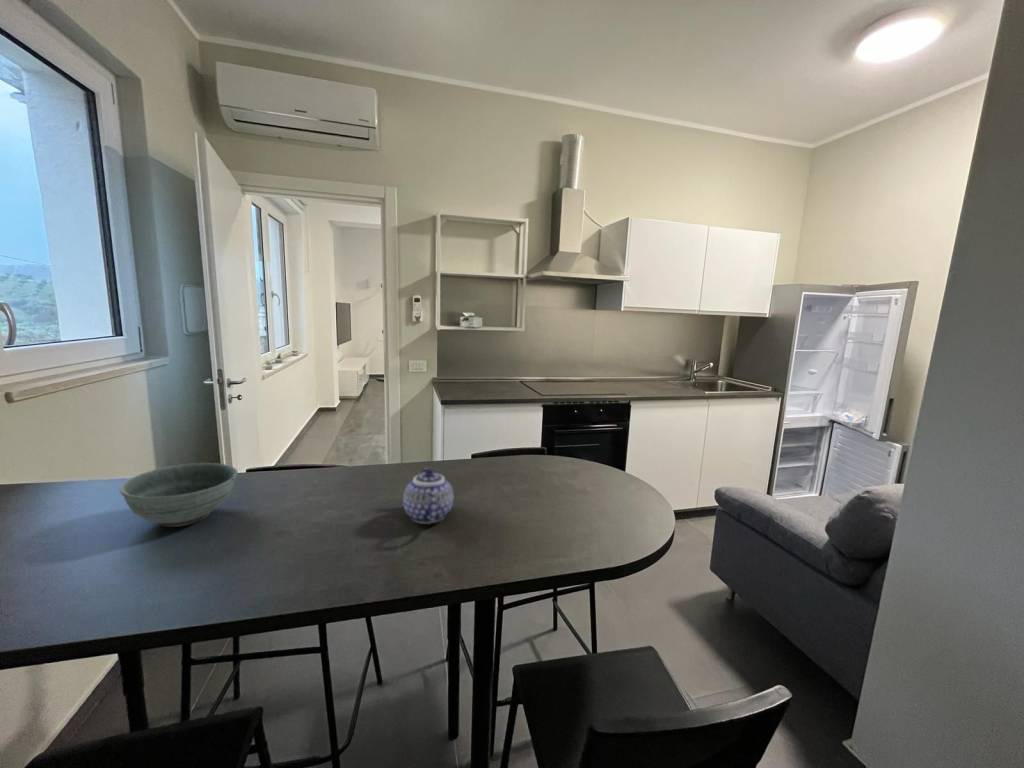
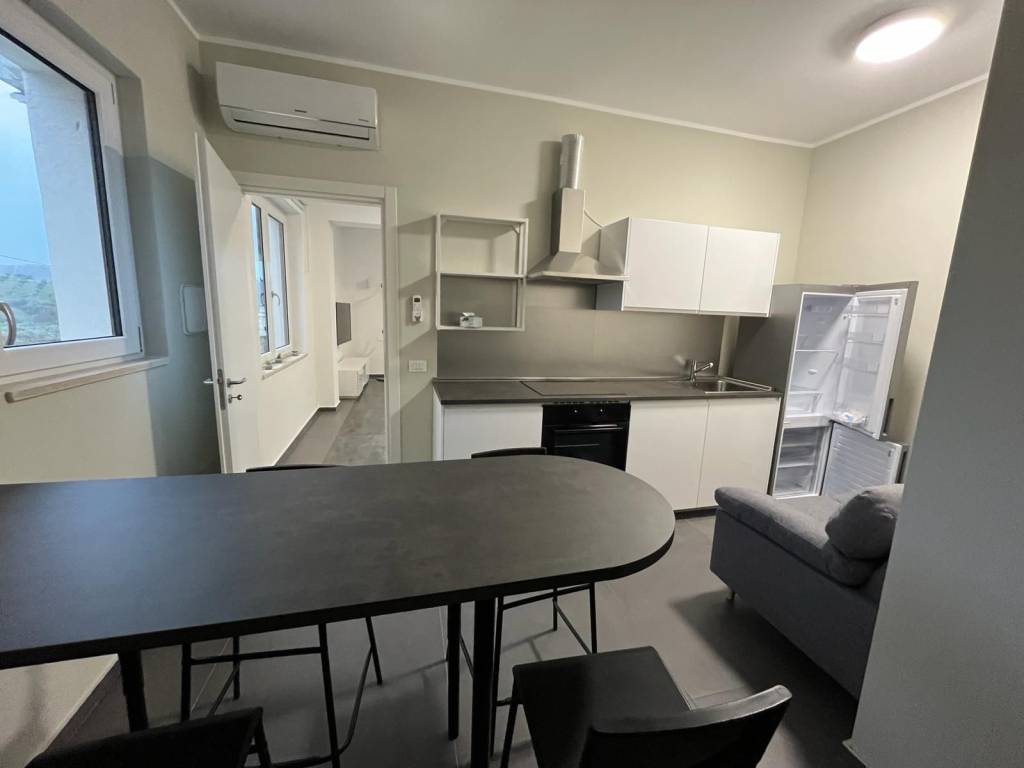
- teapot [402,467,454,525]
- bowl [118,462,239,528]
